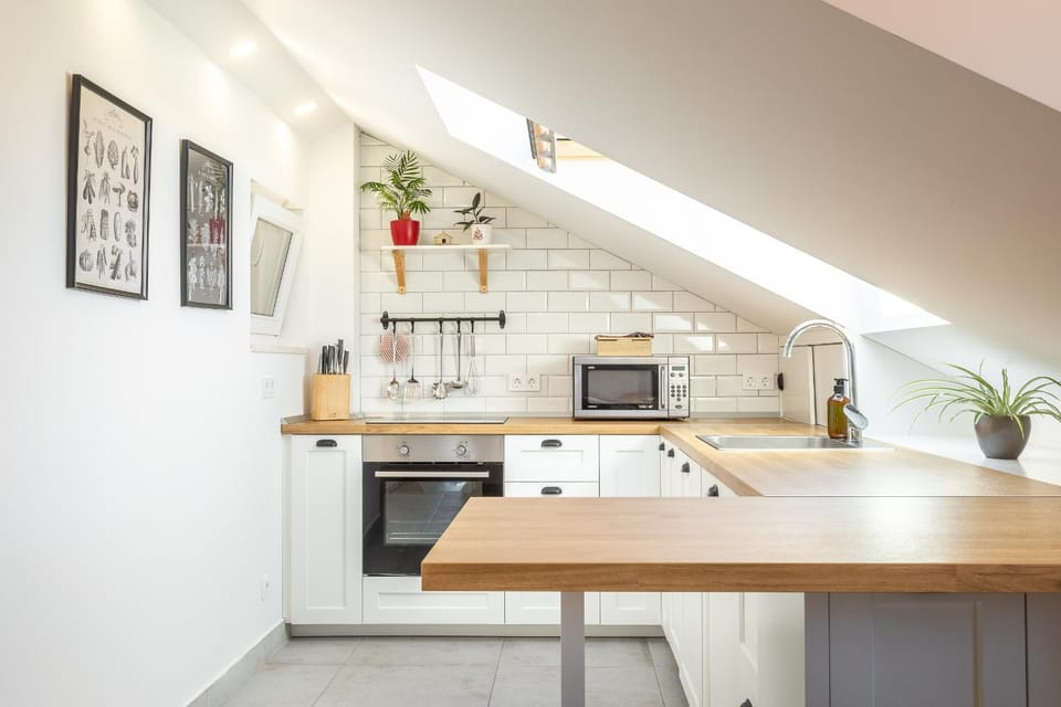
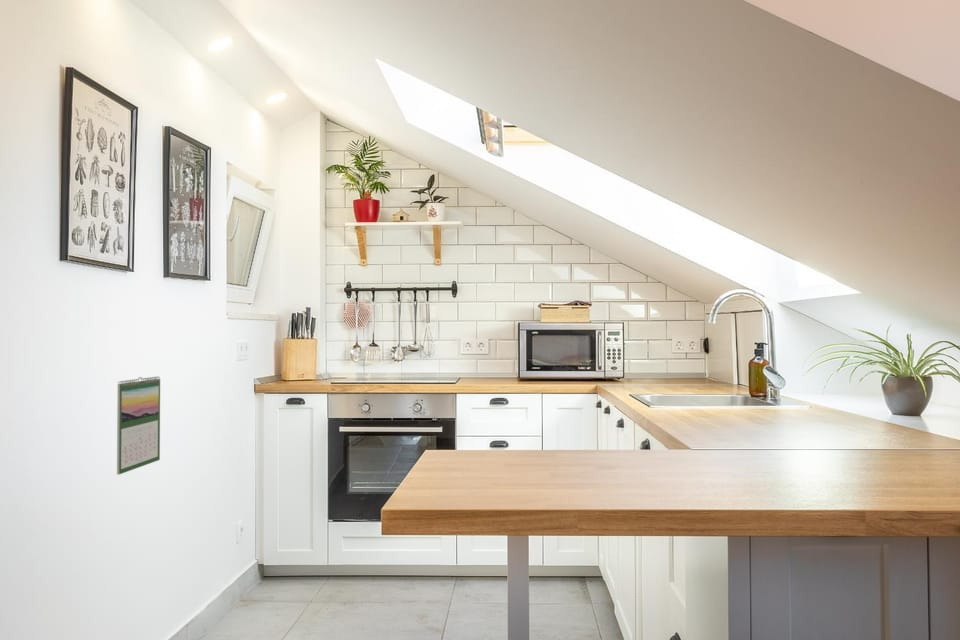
+ calendar [116,375,161,476]
